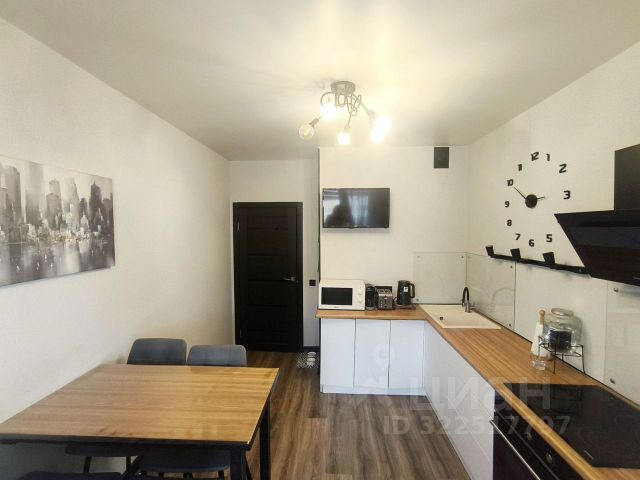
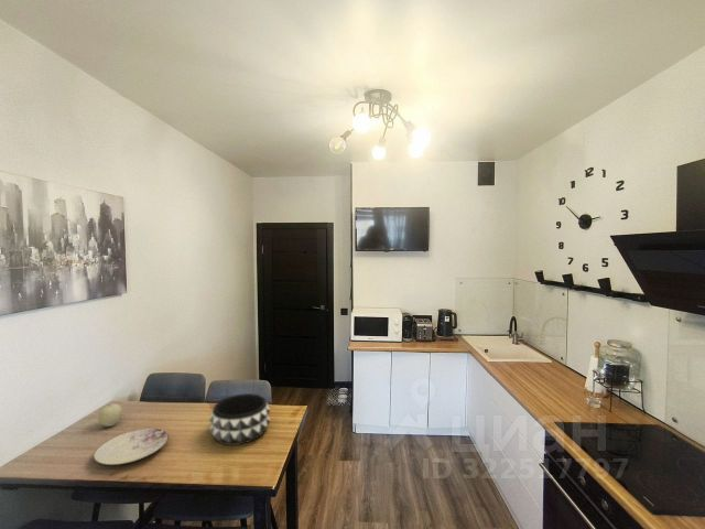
+ fruit [97,402,123,428]
+ plate [93,428,170,466]
+ decorative bowl [208,392,271,446]
